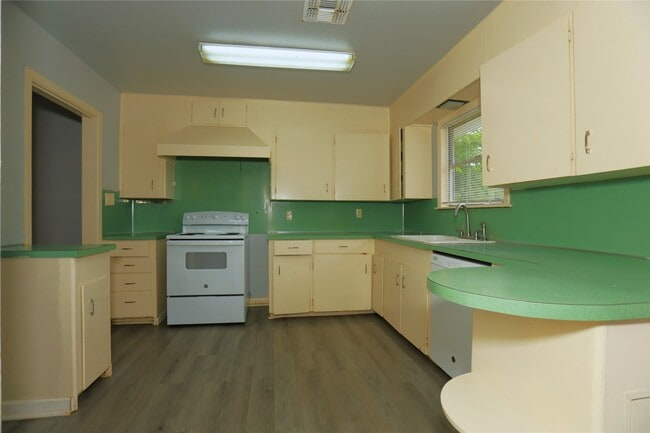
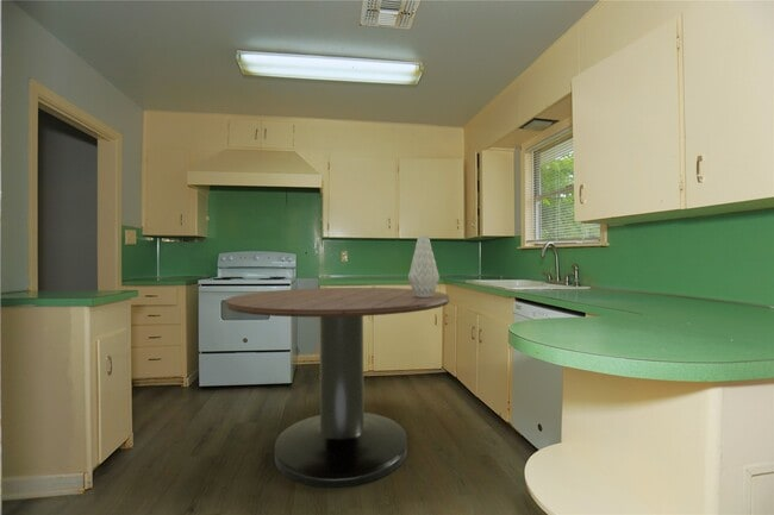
+ vase [407,234,441,297]
+ dining table [225,287,450,489]
